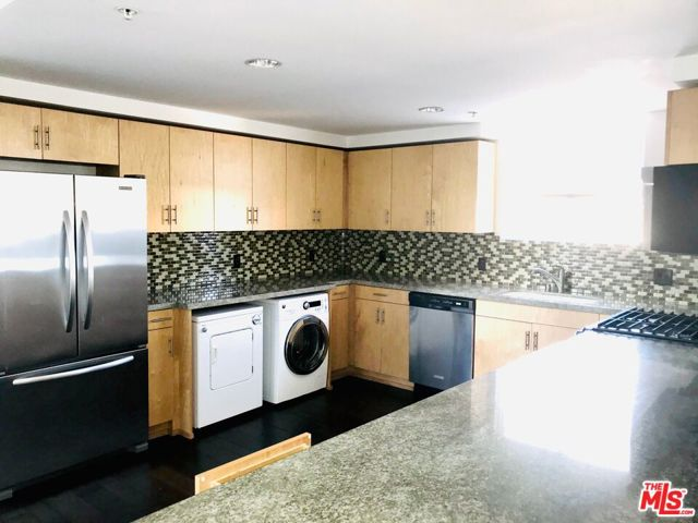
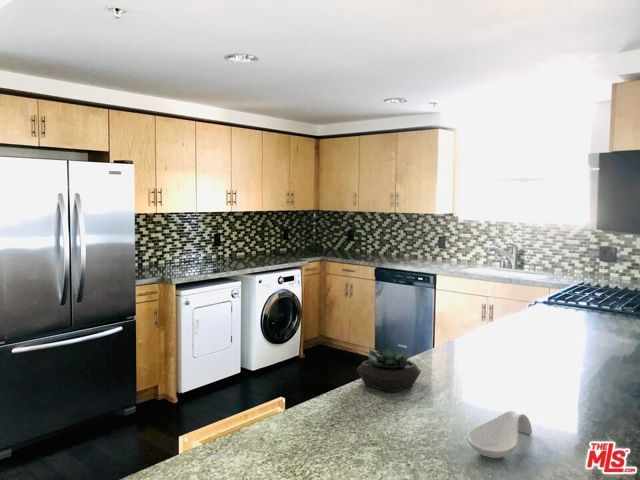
+ succulent plant [356,347,422,393]
+ spoon rest [466,410,533,459]
